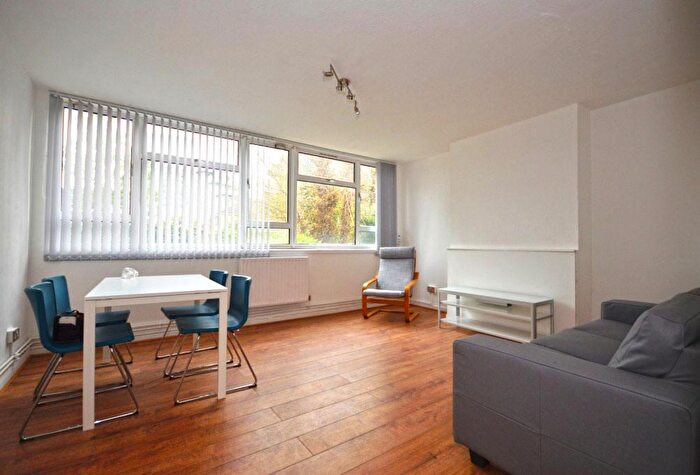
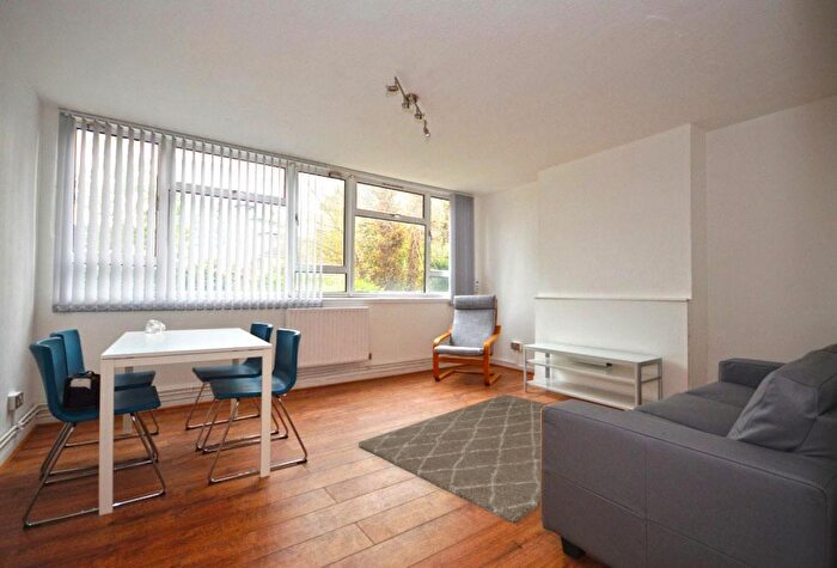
+ rug [358,393,549,525]
